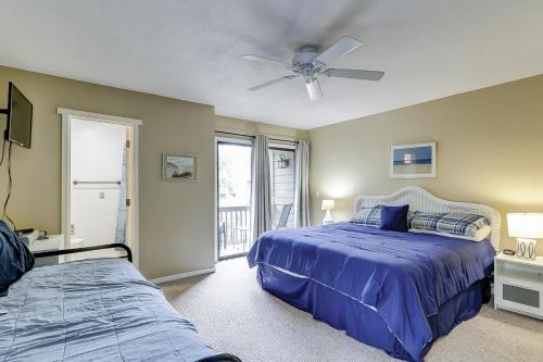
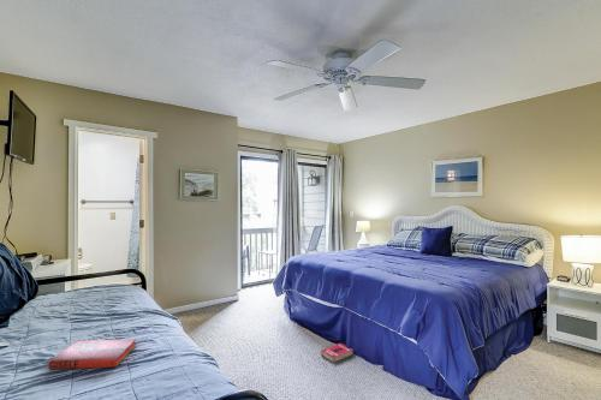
+ hardback book [47,338,137,371]
+ book [320,342,353,364]
